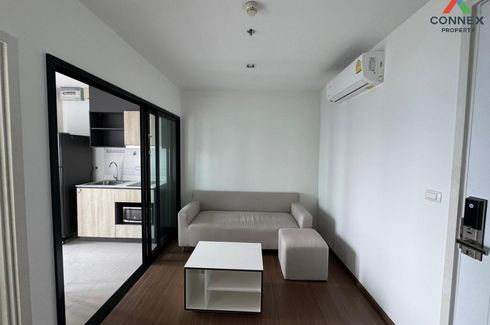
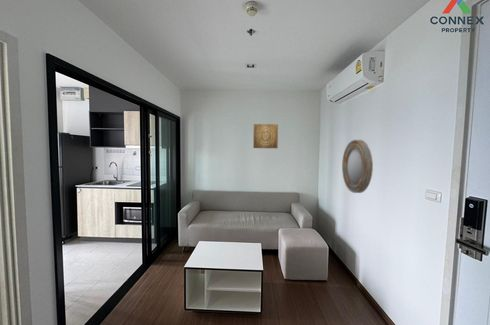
+ wall art [252,123,279,149]
+ home mirror [341,139,374,194]
